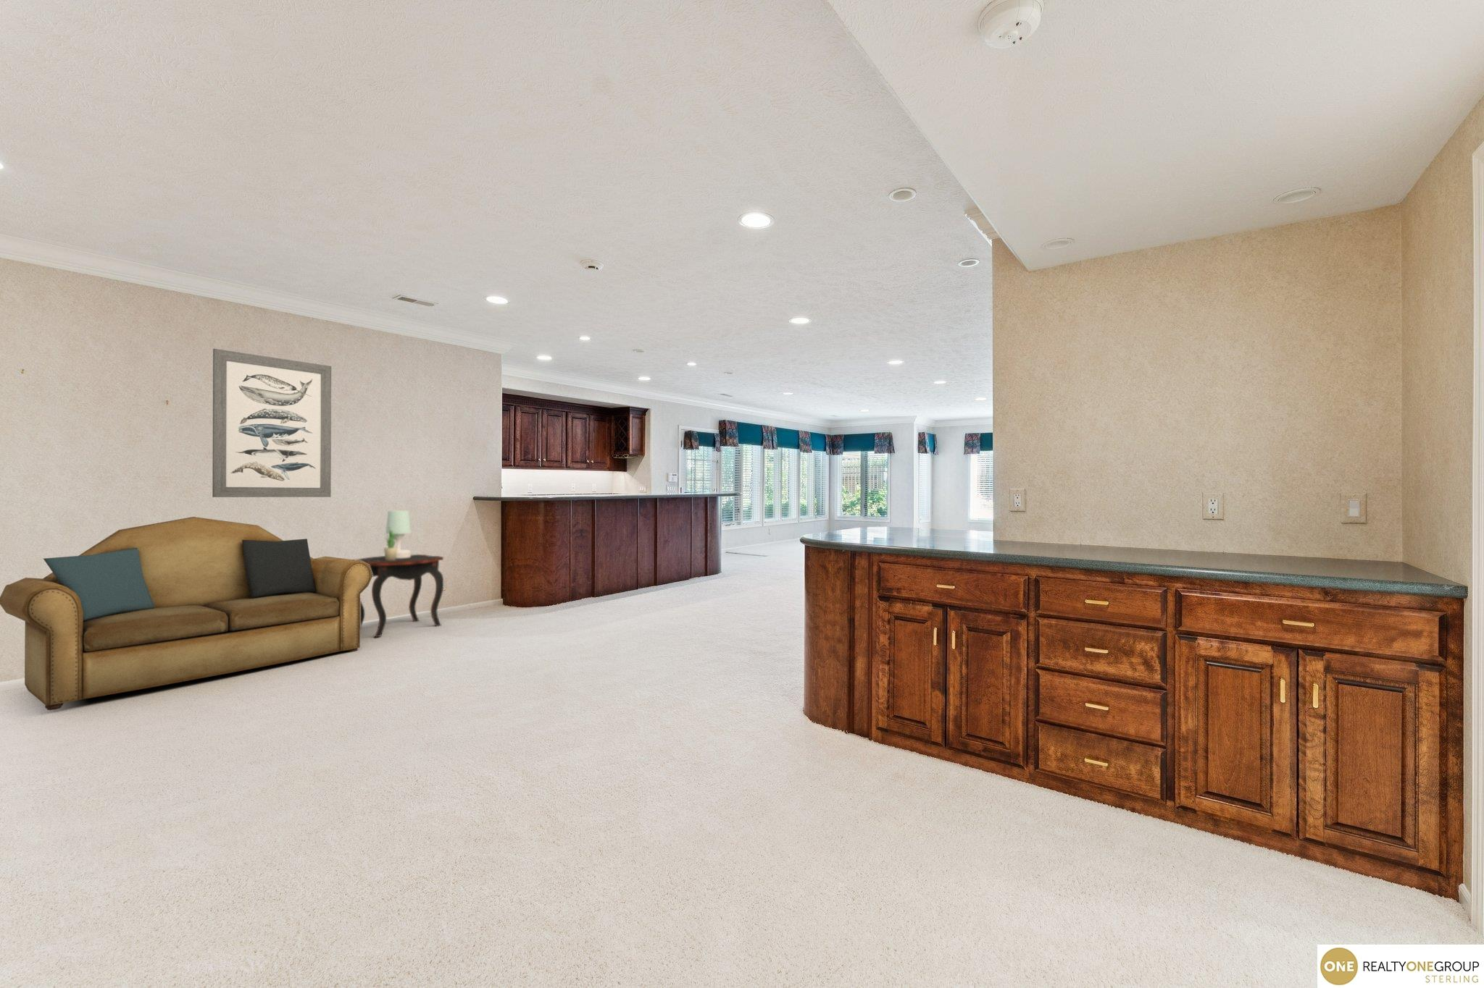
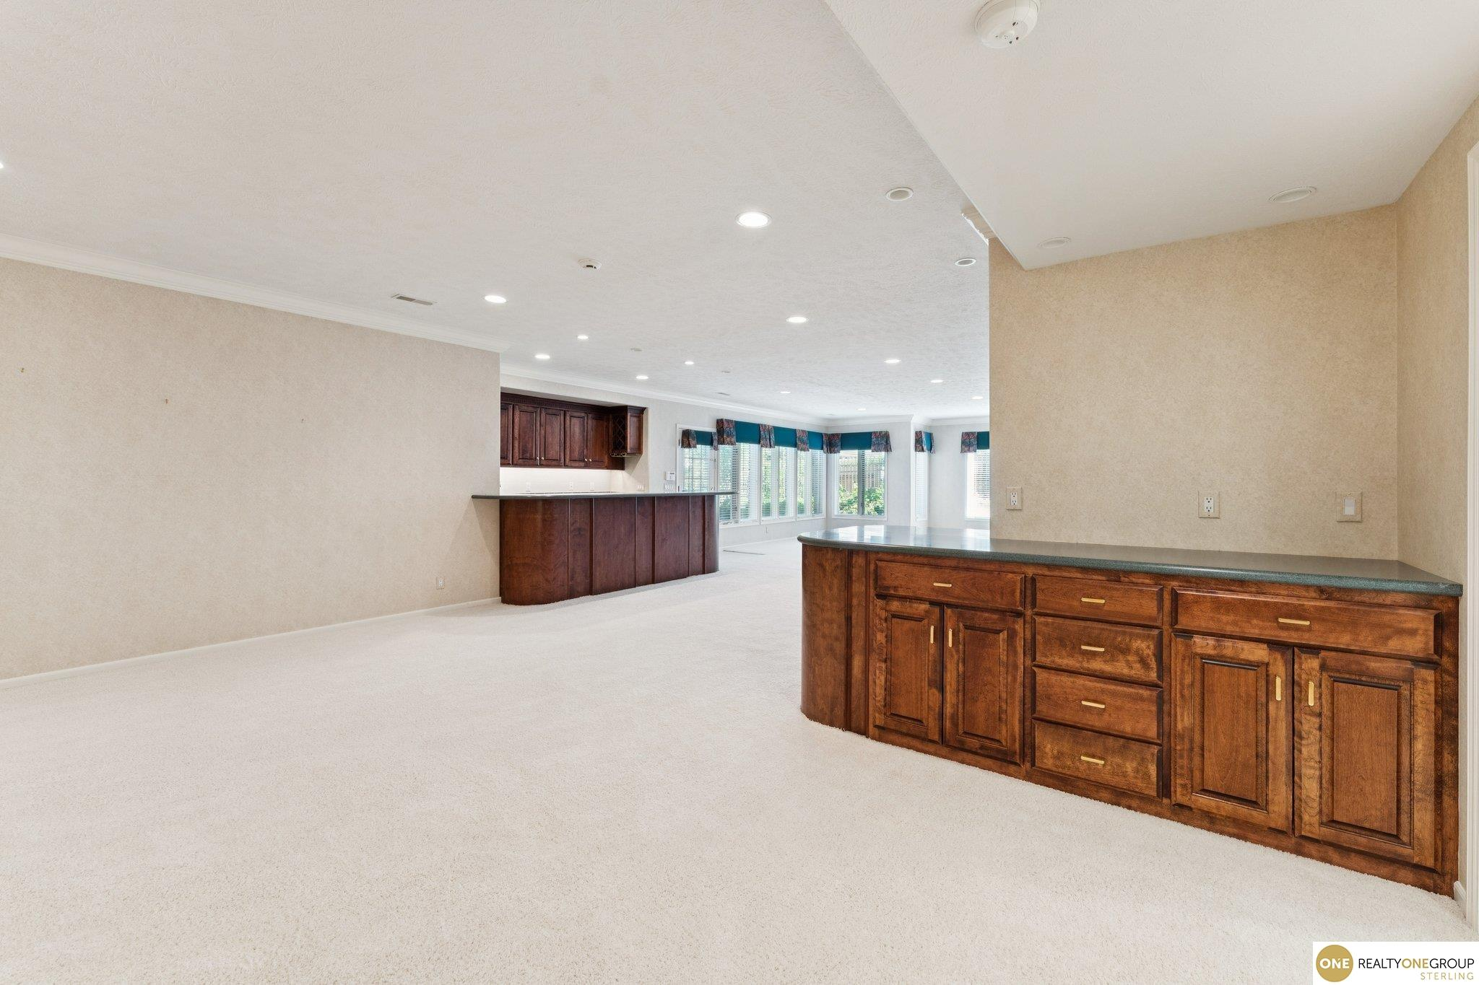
- wall art [212,348,332,498]
- potted plant [383,529,401,560]
- table lamp [385,509,412,558]
- sofa [0,516,373,711]
- side table [354,554,445,638]
